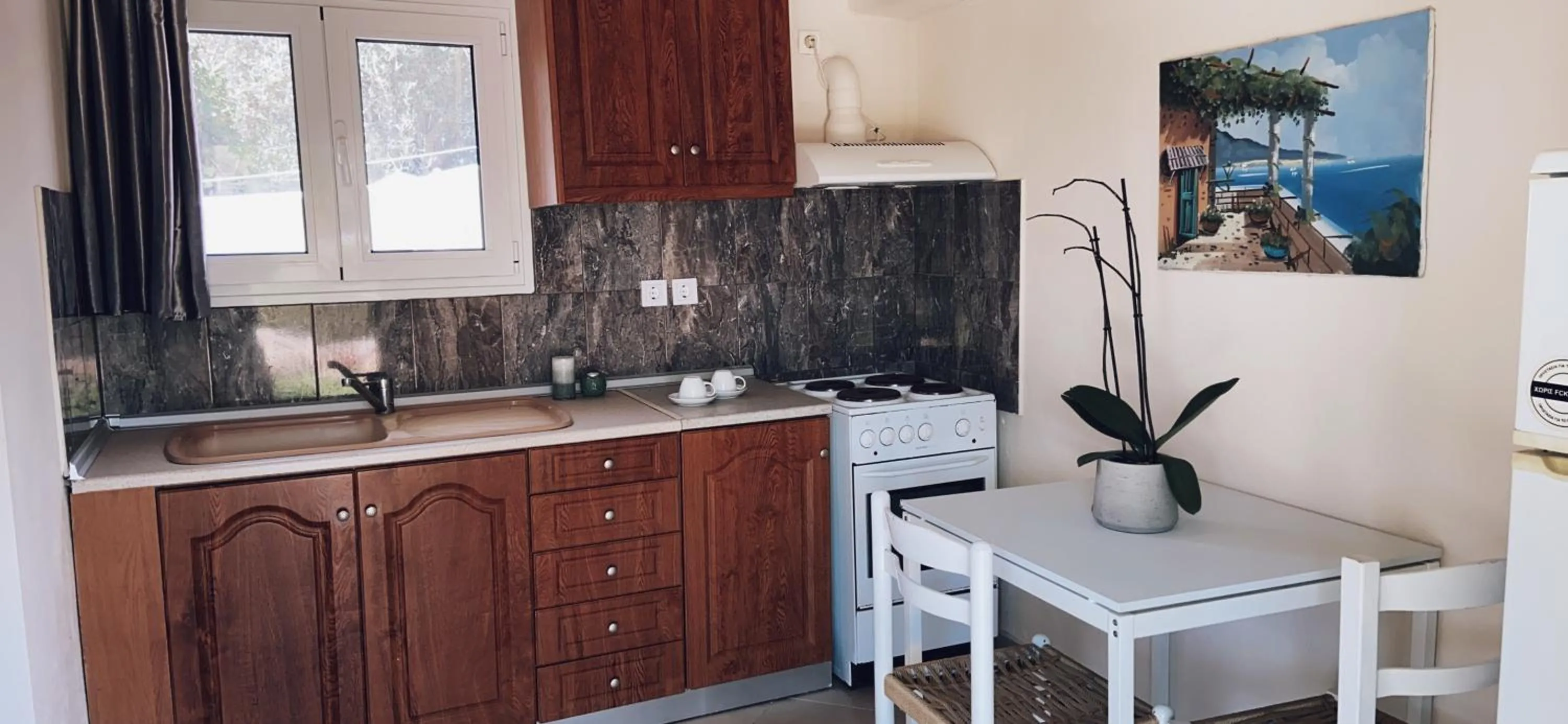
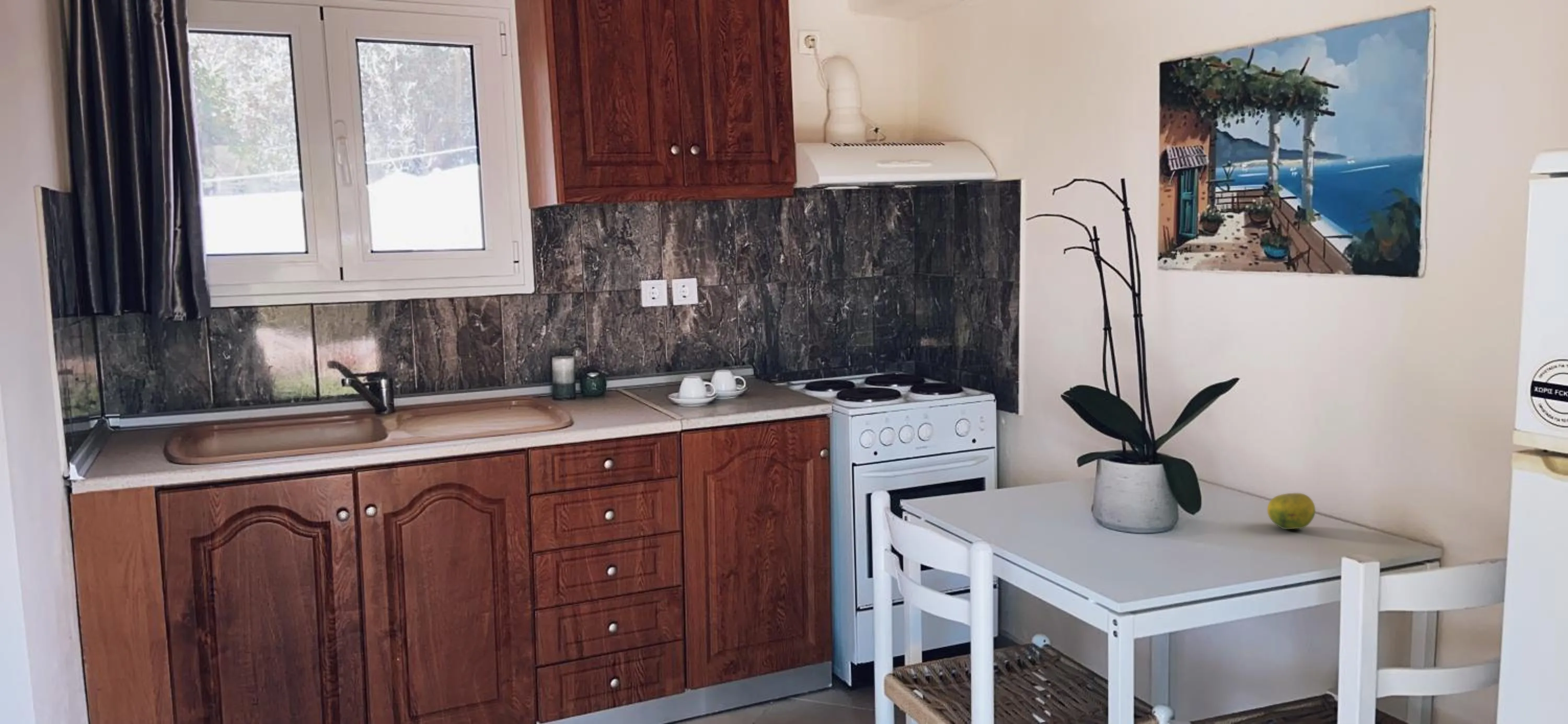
+ fruit [1267,493,1316,530]
